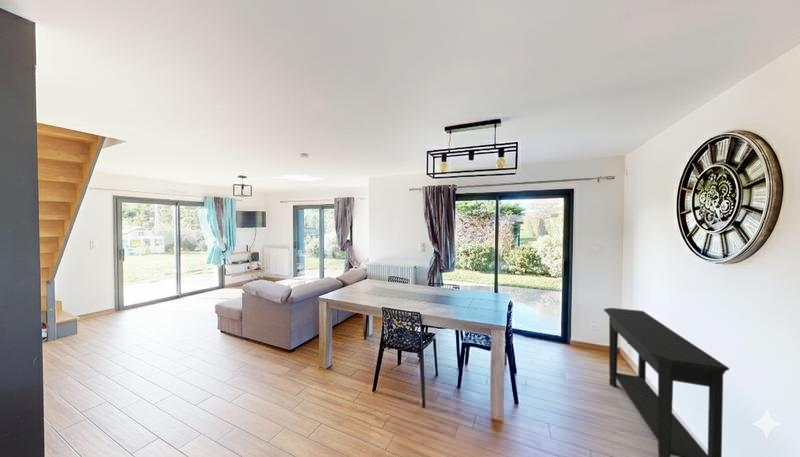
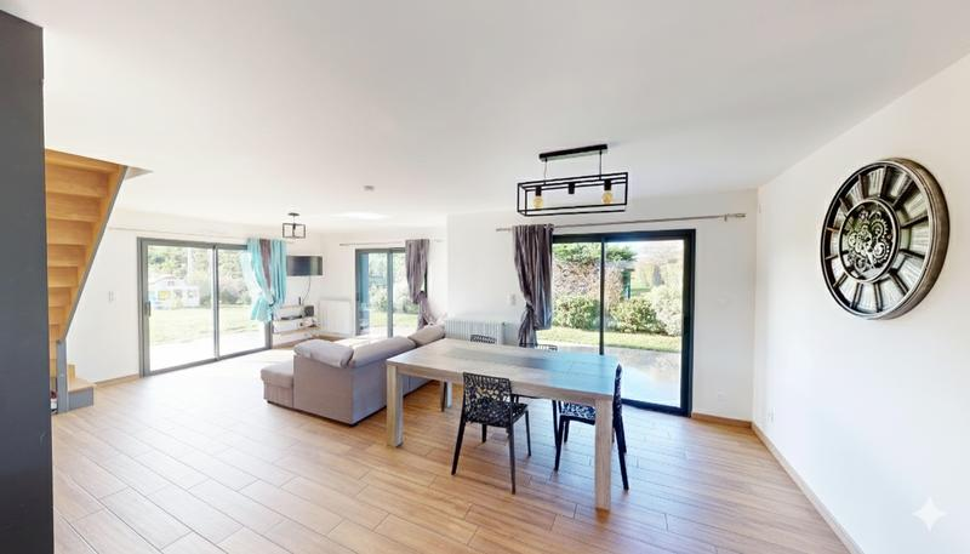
- console table [603,307,730,457]
